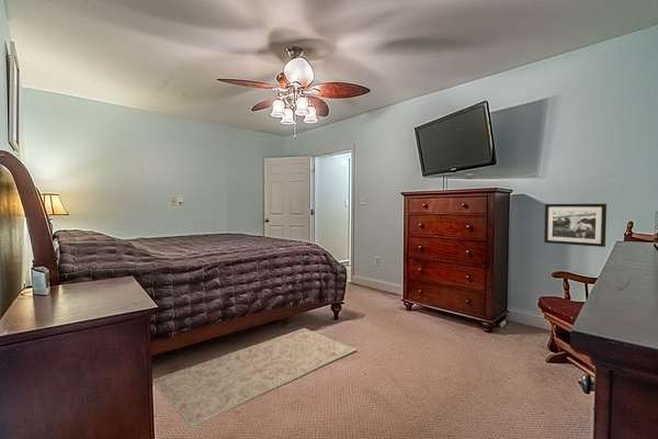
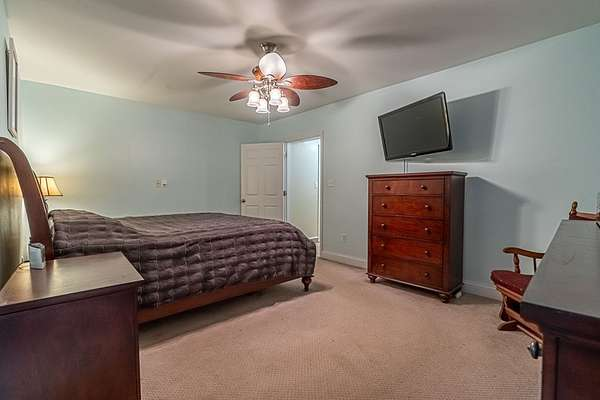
- rug [152,327,359,428]
- picture frame [543,203,608,248]
